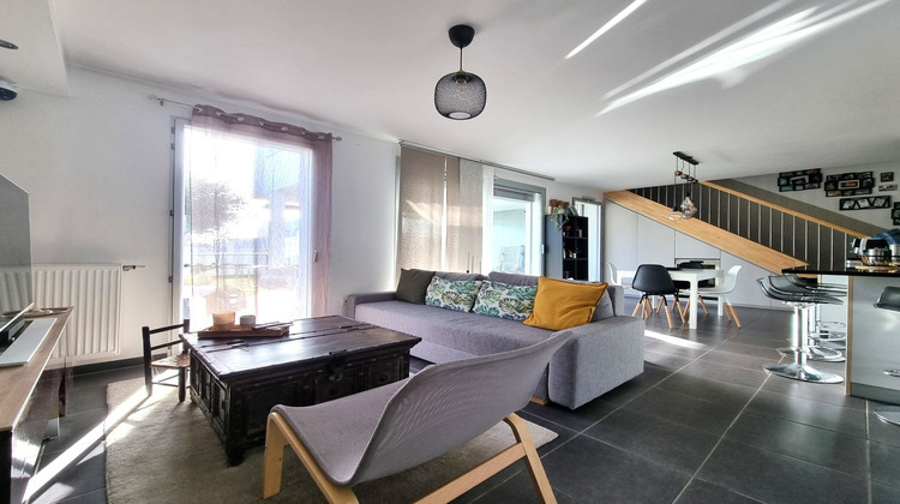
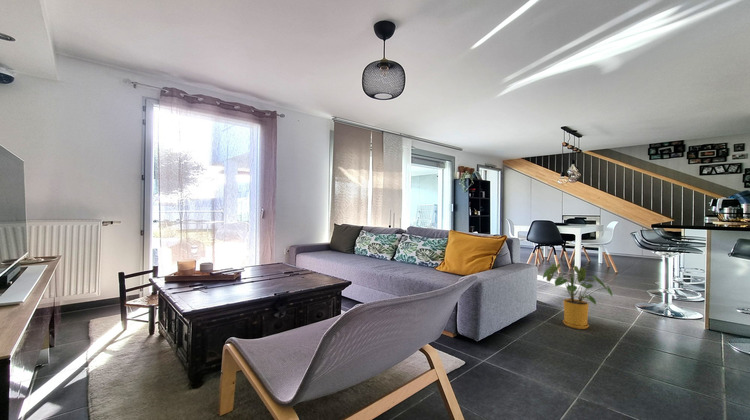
+ house plant [542,262,613,330]
